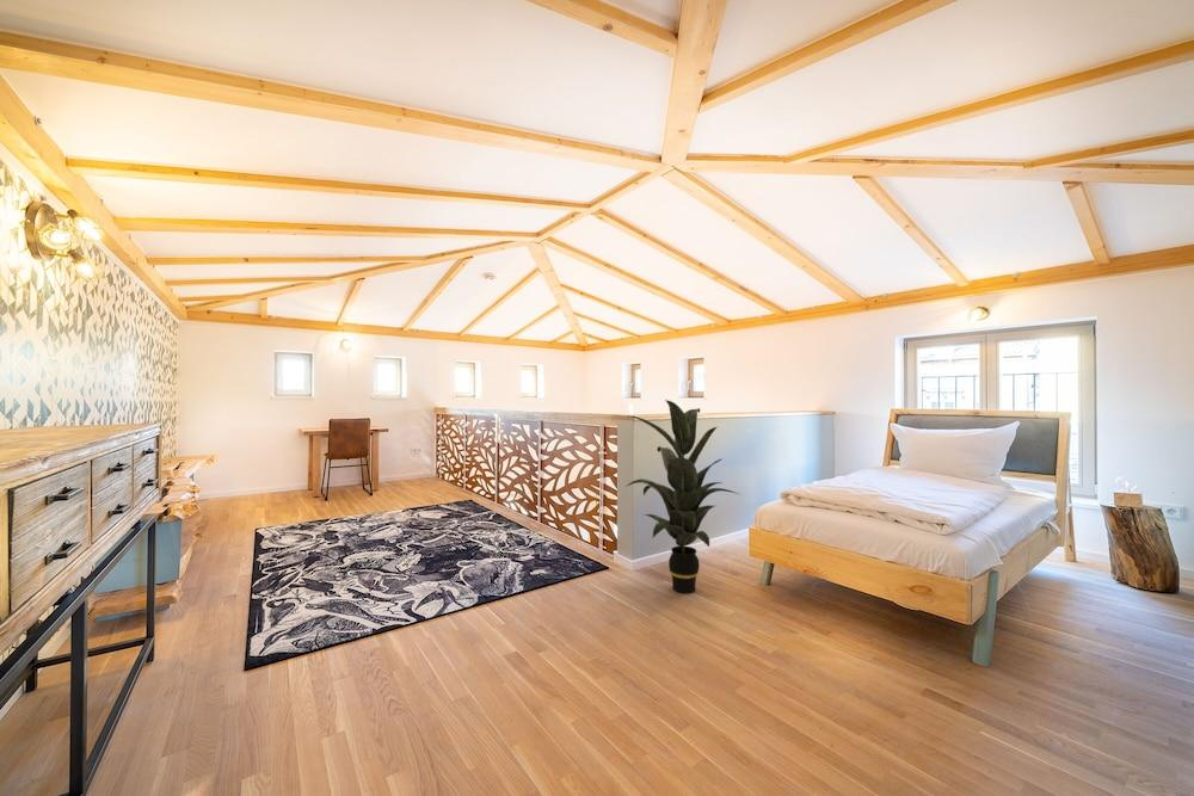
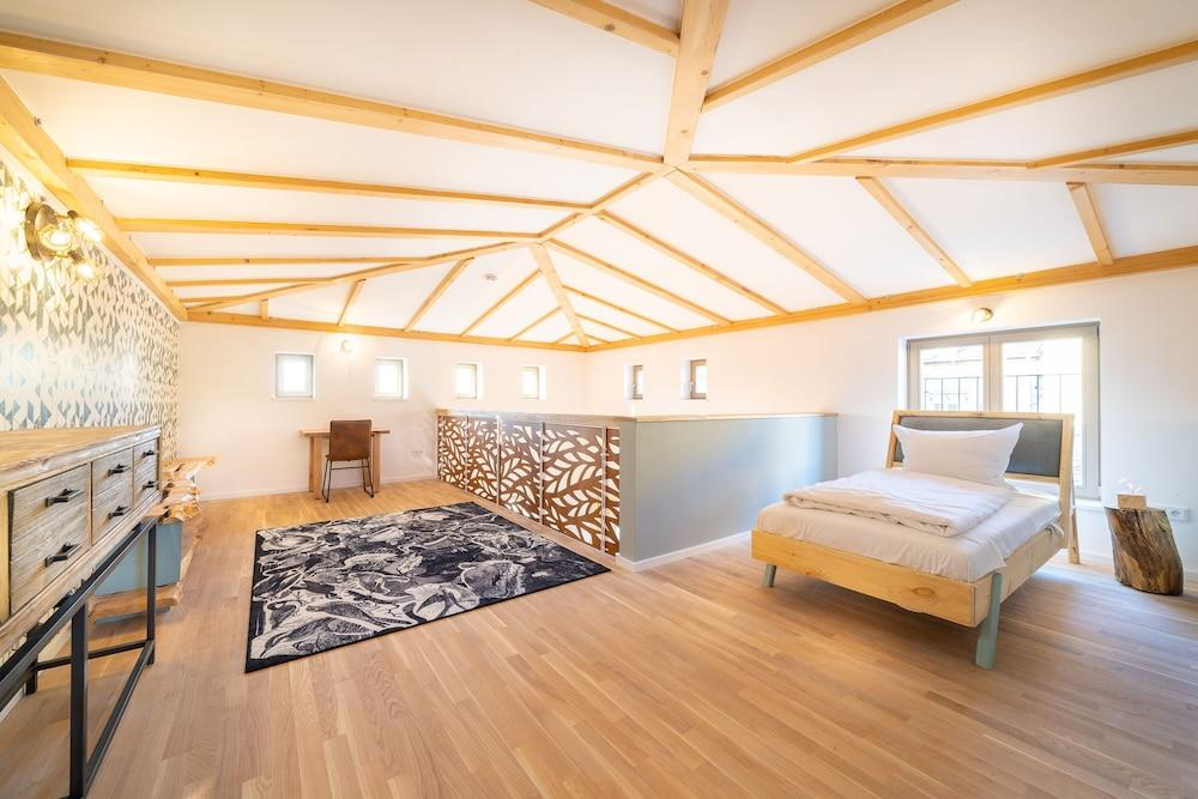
- indoor plant [624,399,740,594]
